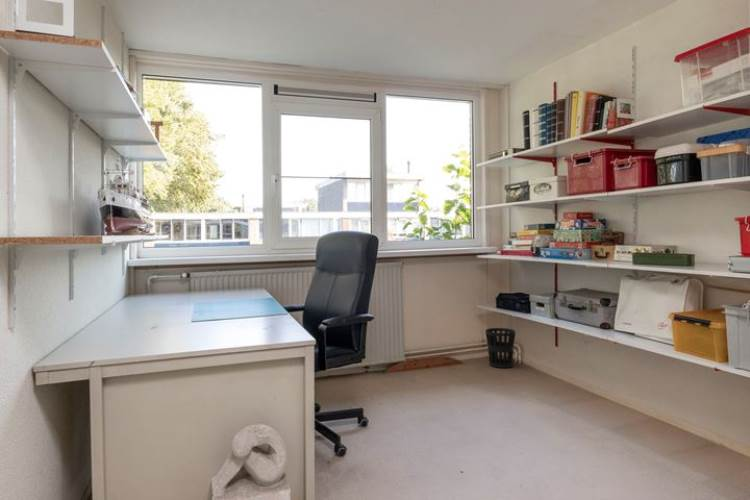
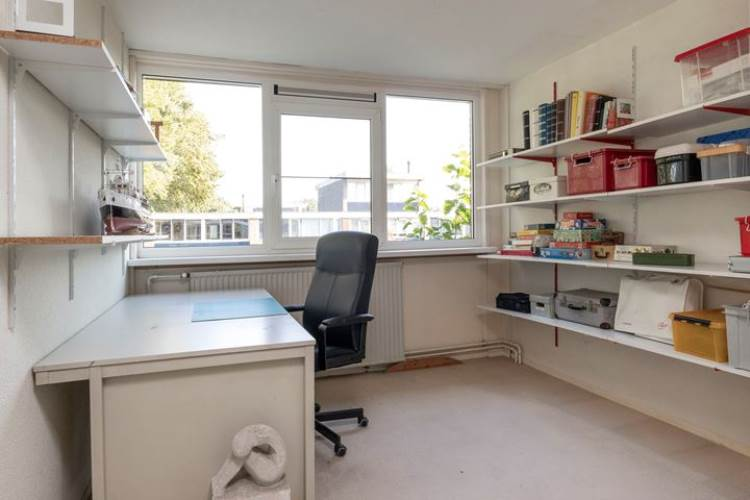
- wastebasket [484,327,516,369]
